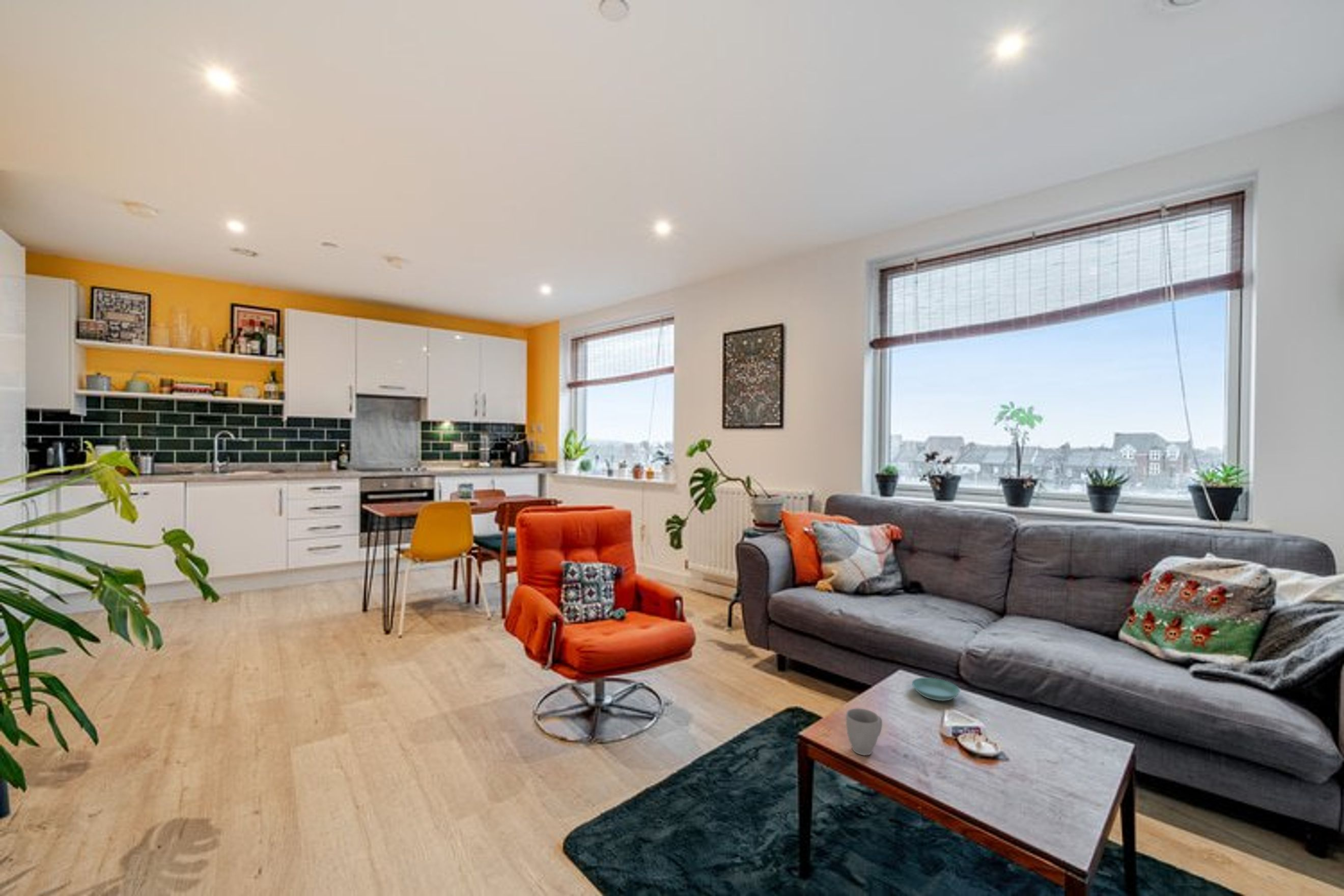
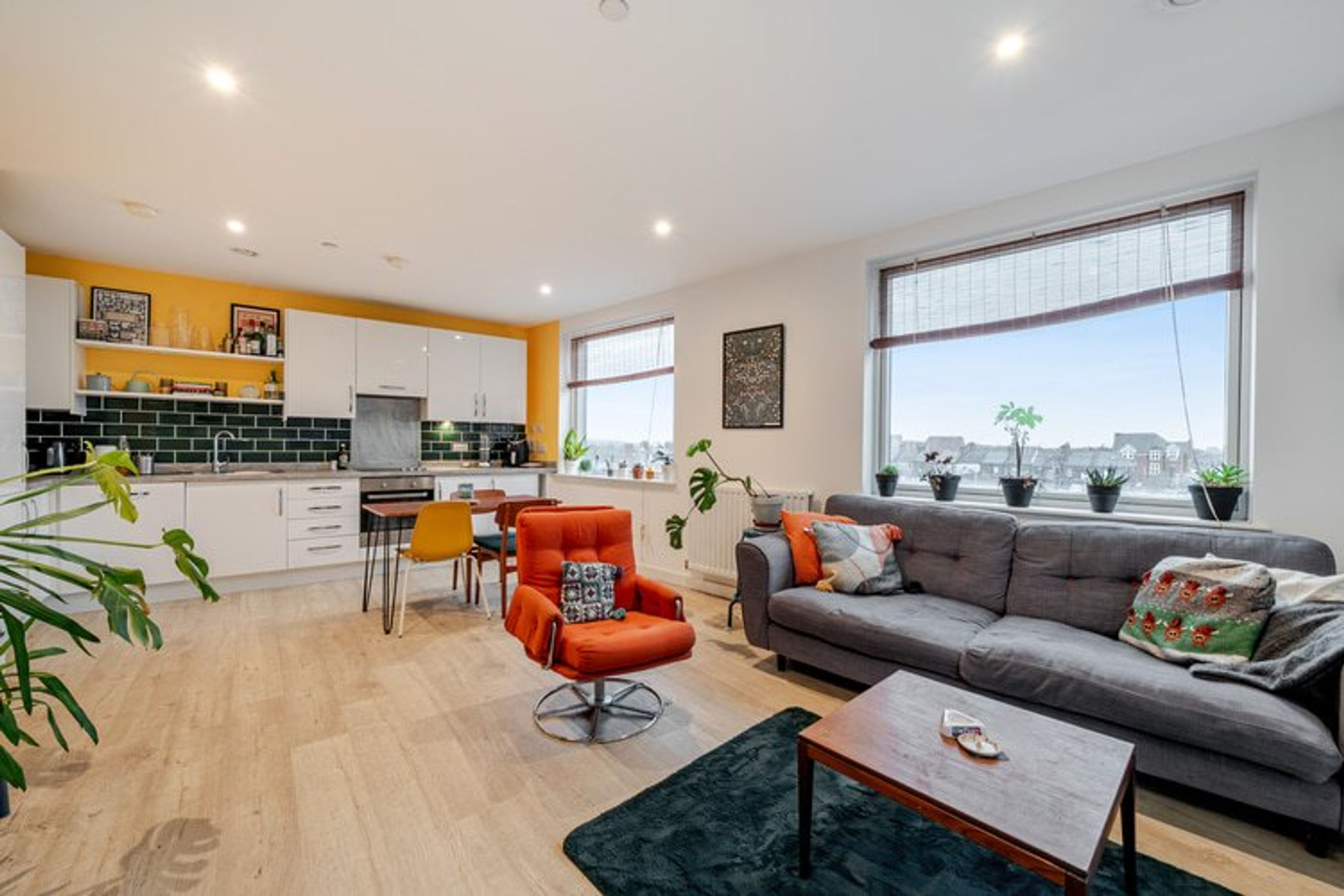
- mug [846,708,883,756]
- saucer [911,677,961,702]
